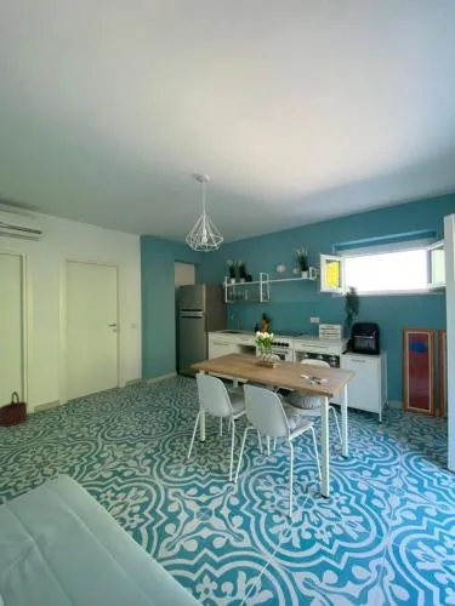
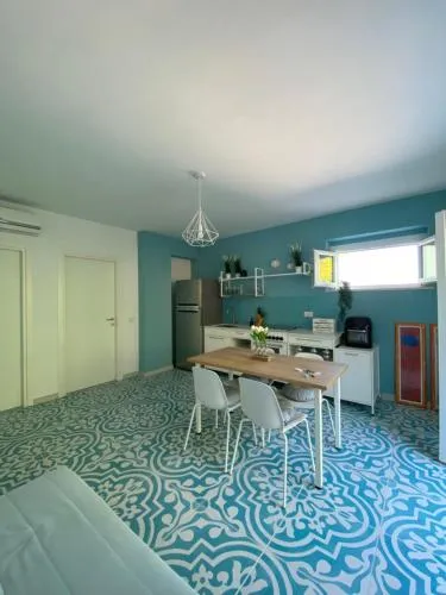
- wooden bucket [0,390,28,428]
